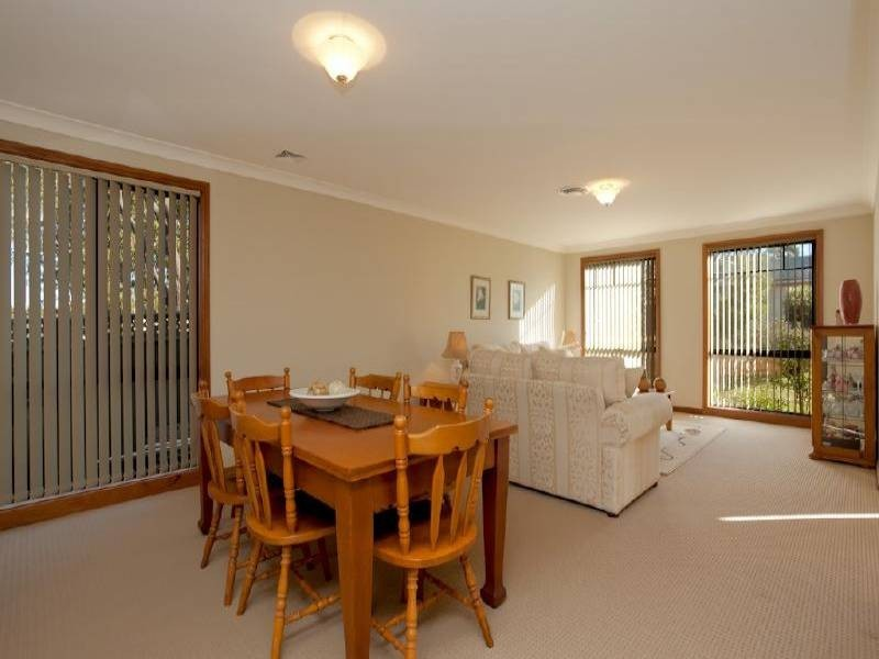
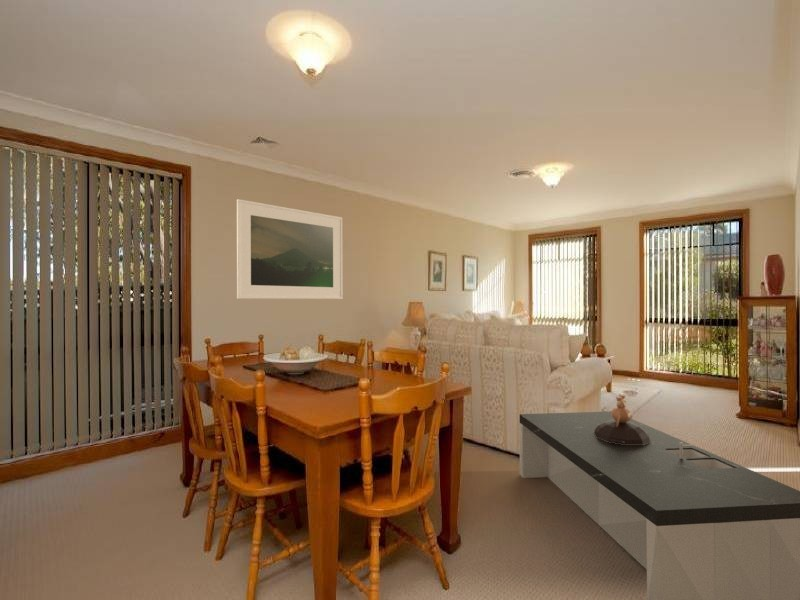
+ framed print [236,198,344,300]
+ decorative bowl [594,394,651,445]
+ coffee table [519,410,800,600]
